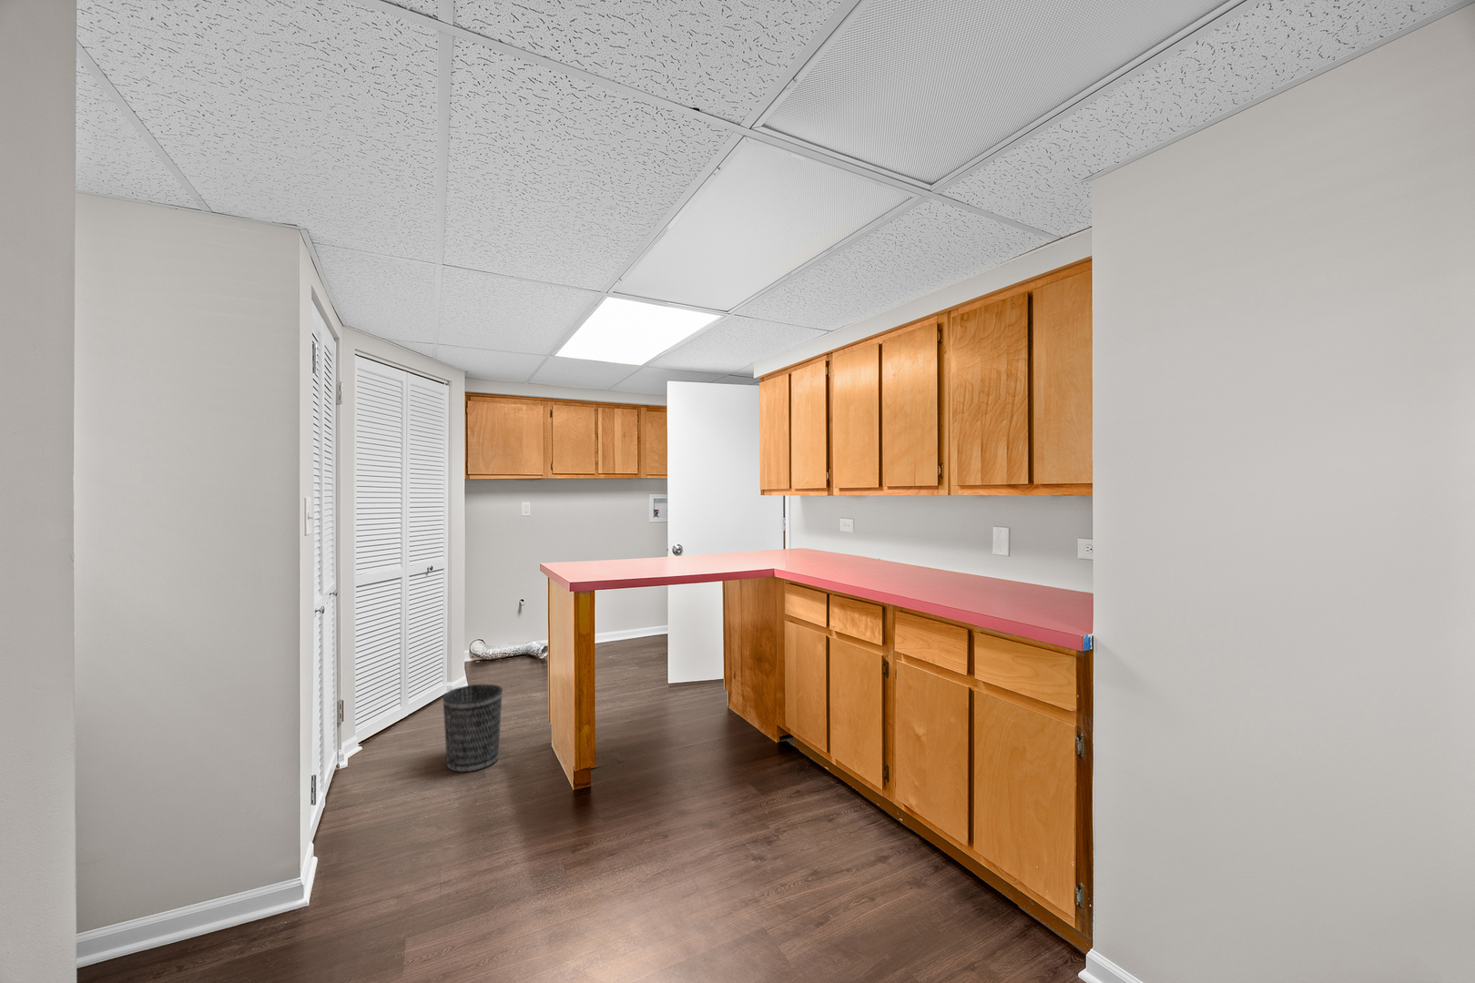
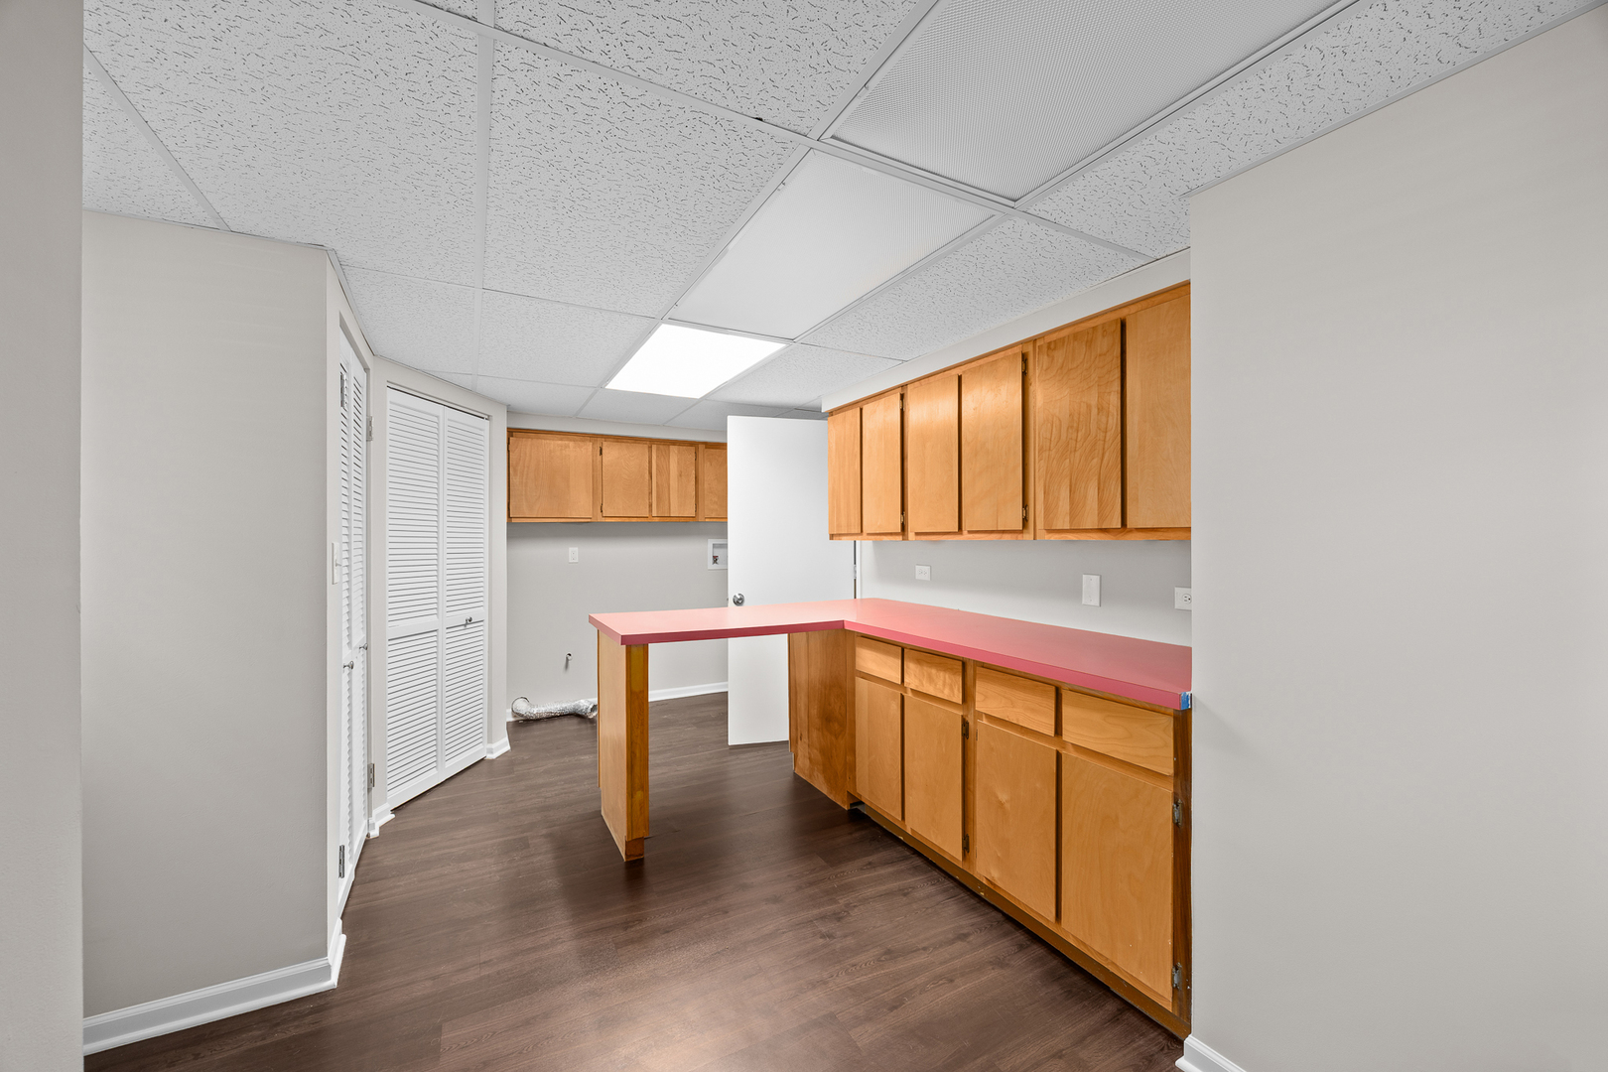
- wastebasket [441,683,504,772]
